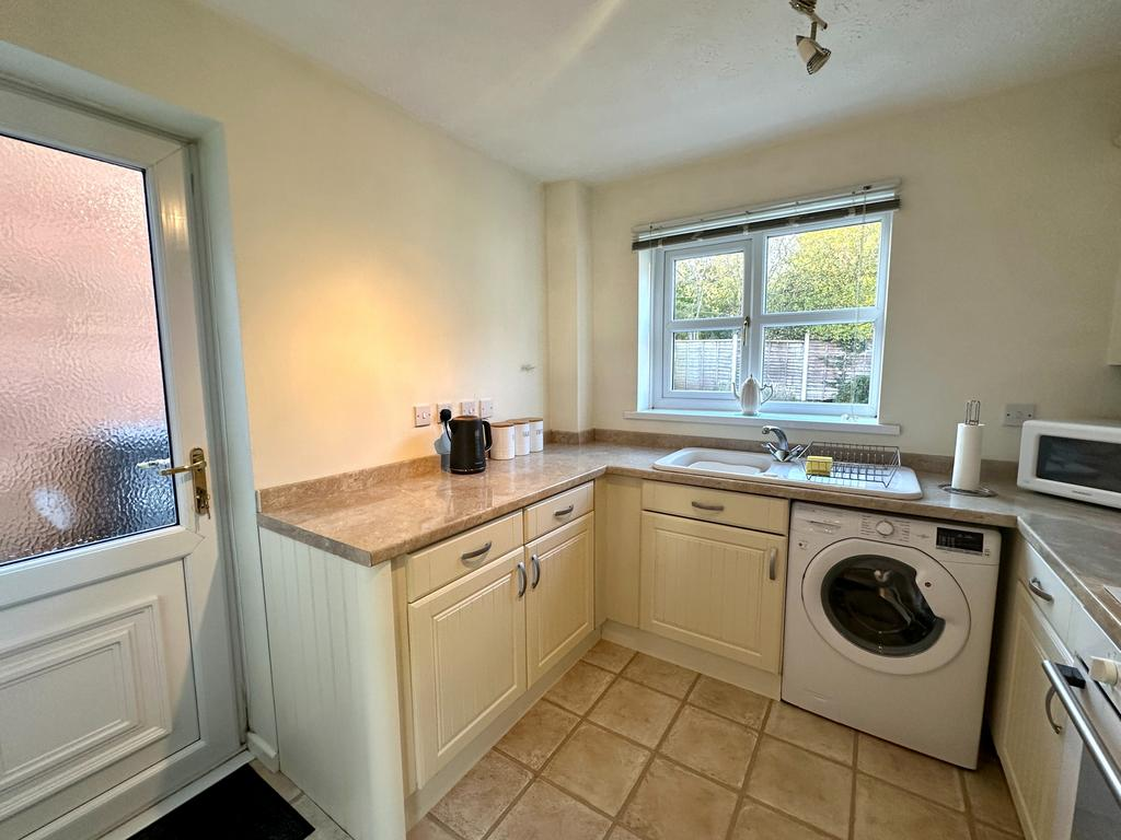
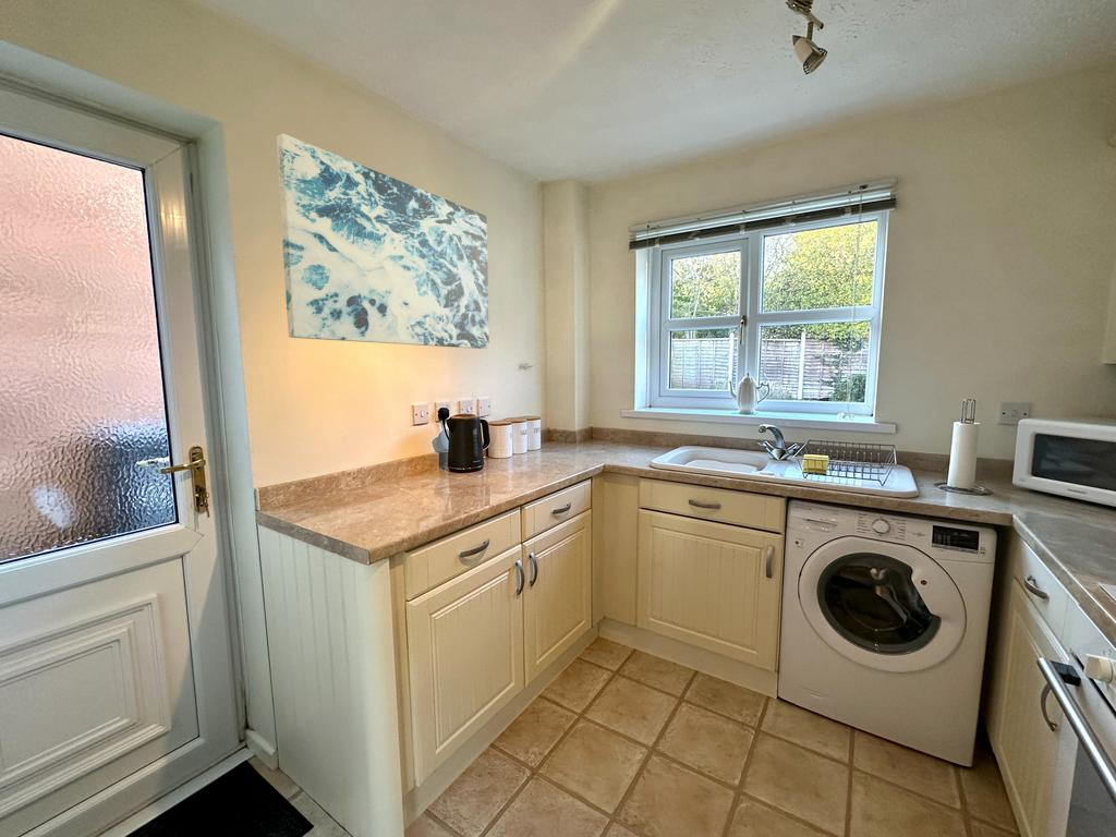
+ wall art [276,133,490,350]
